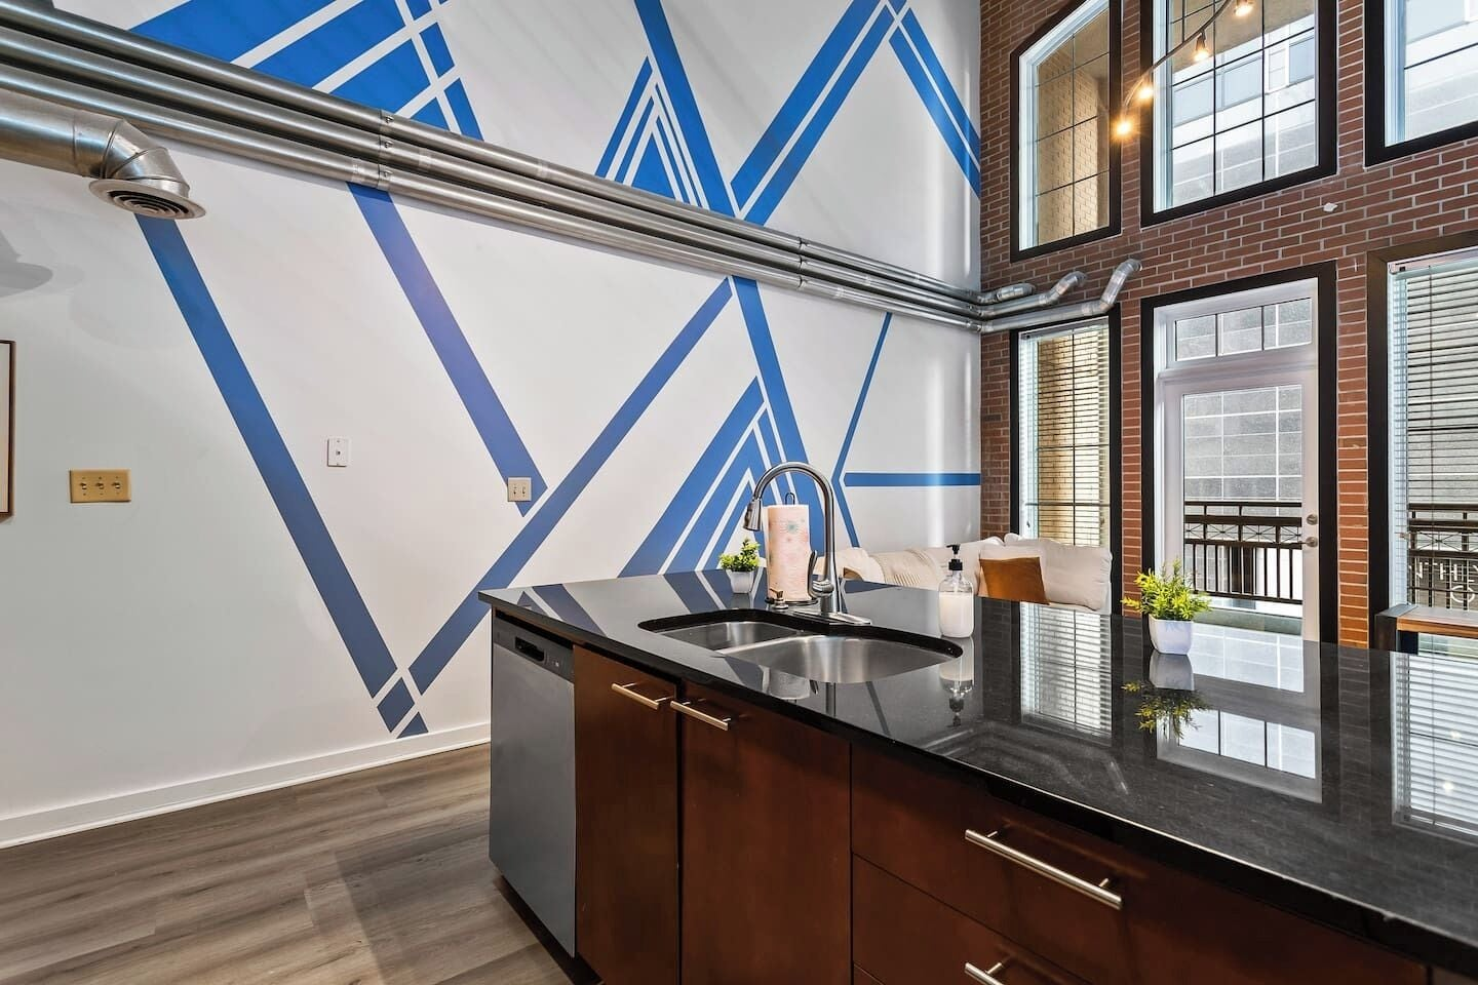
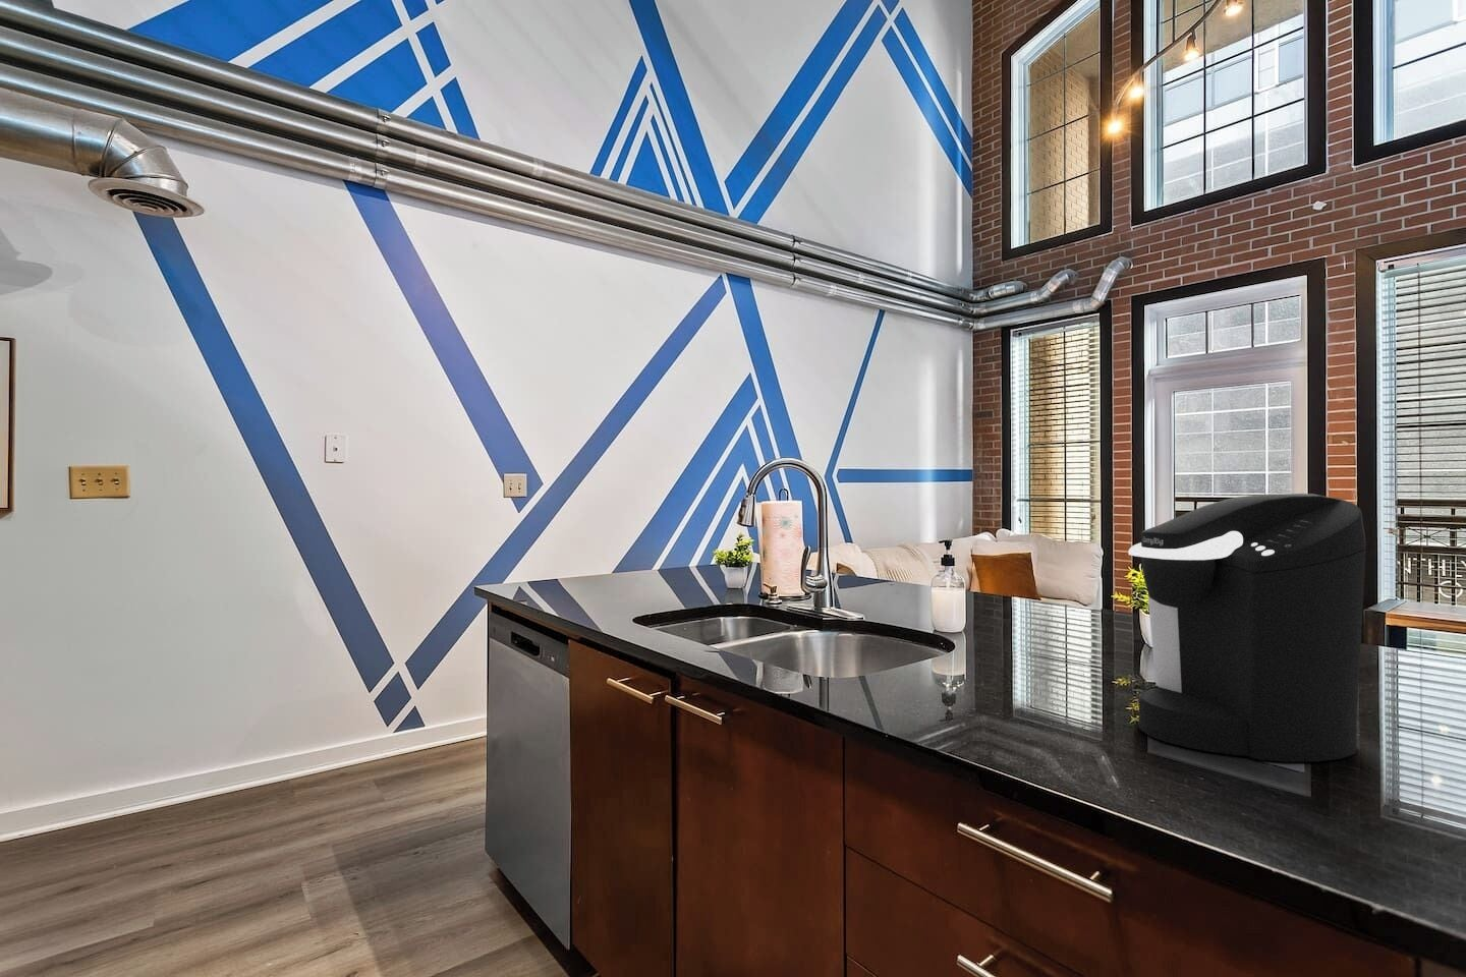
+ coffee maker [1128,493,1367,762]
